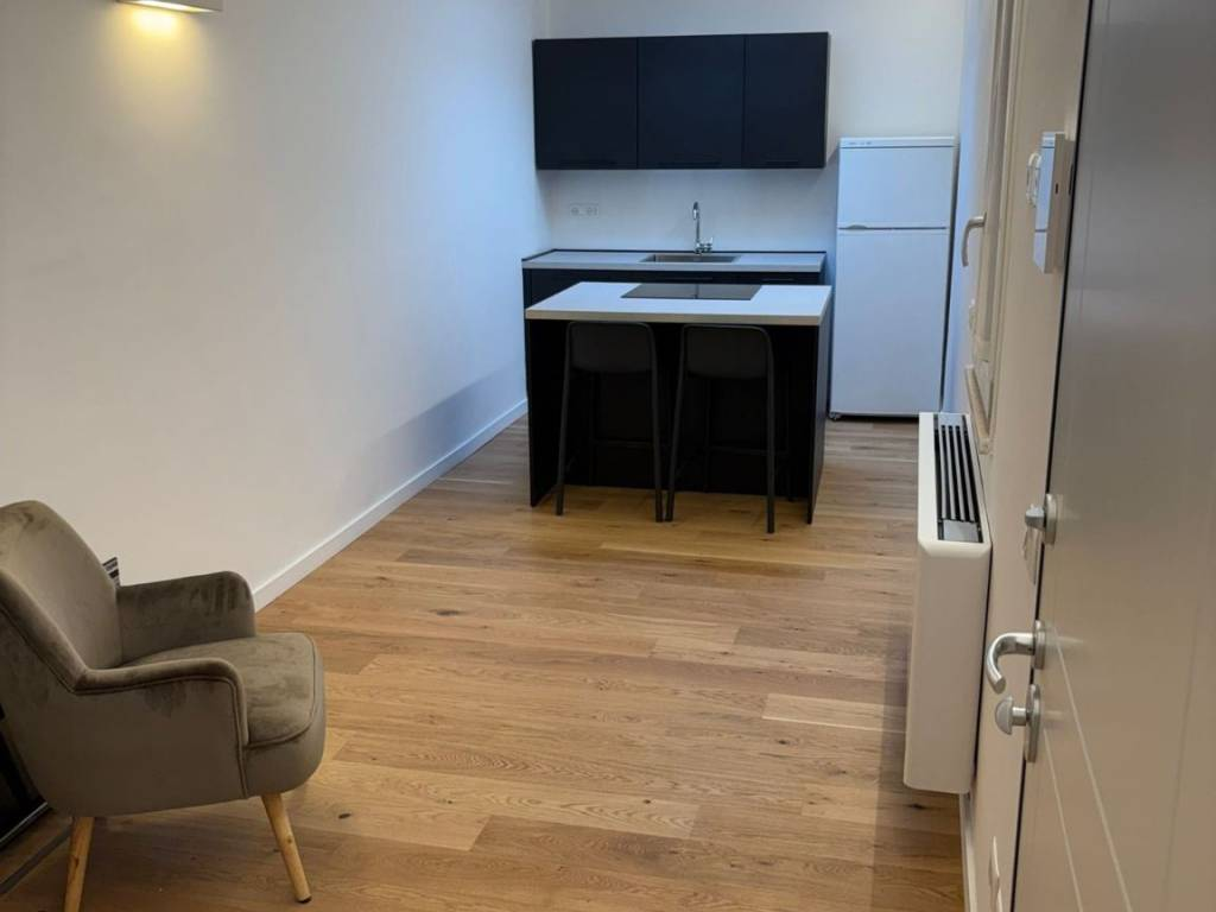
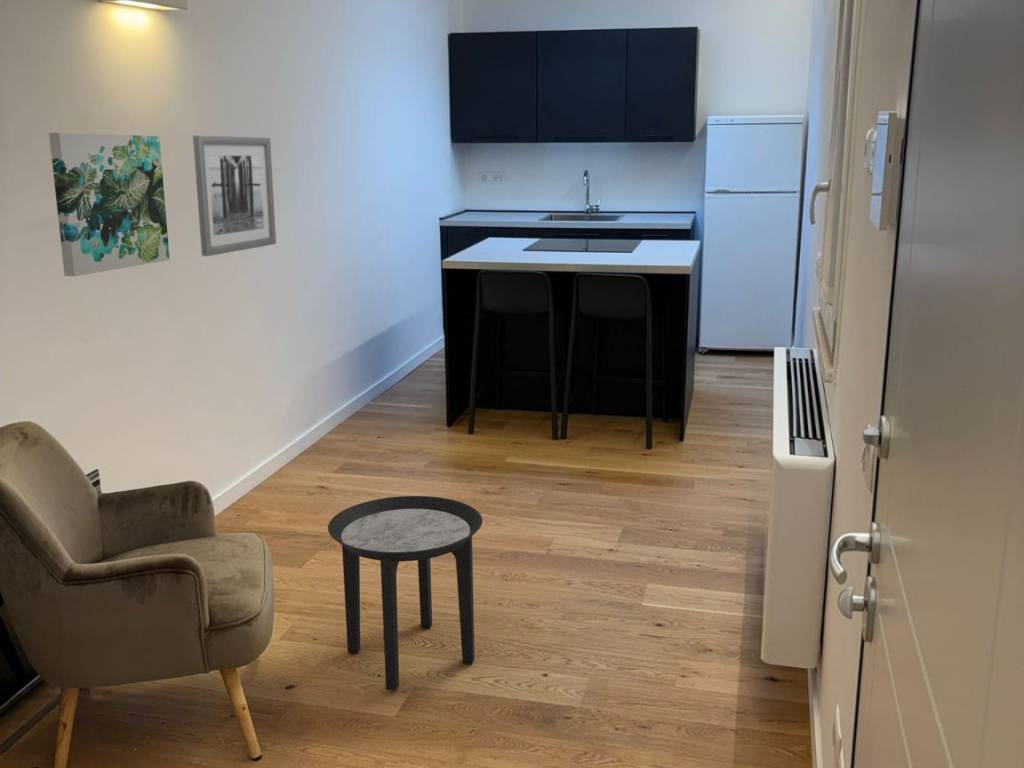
+ wall art [192,135,277,257]
+ side table [327,495,483,691]
+ wall art [48,132,171,277]
